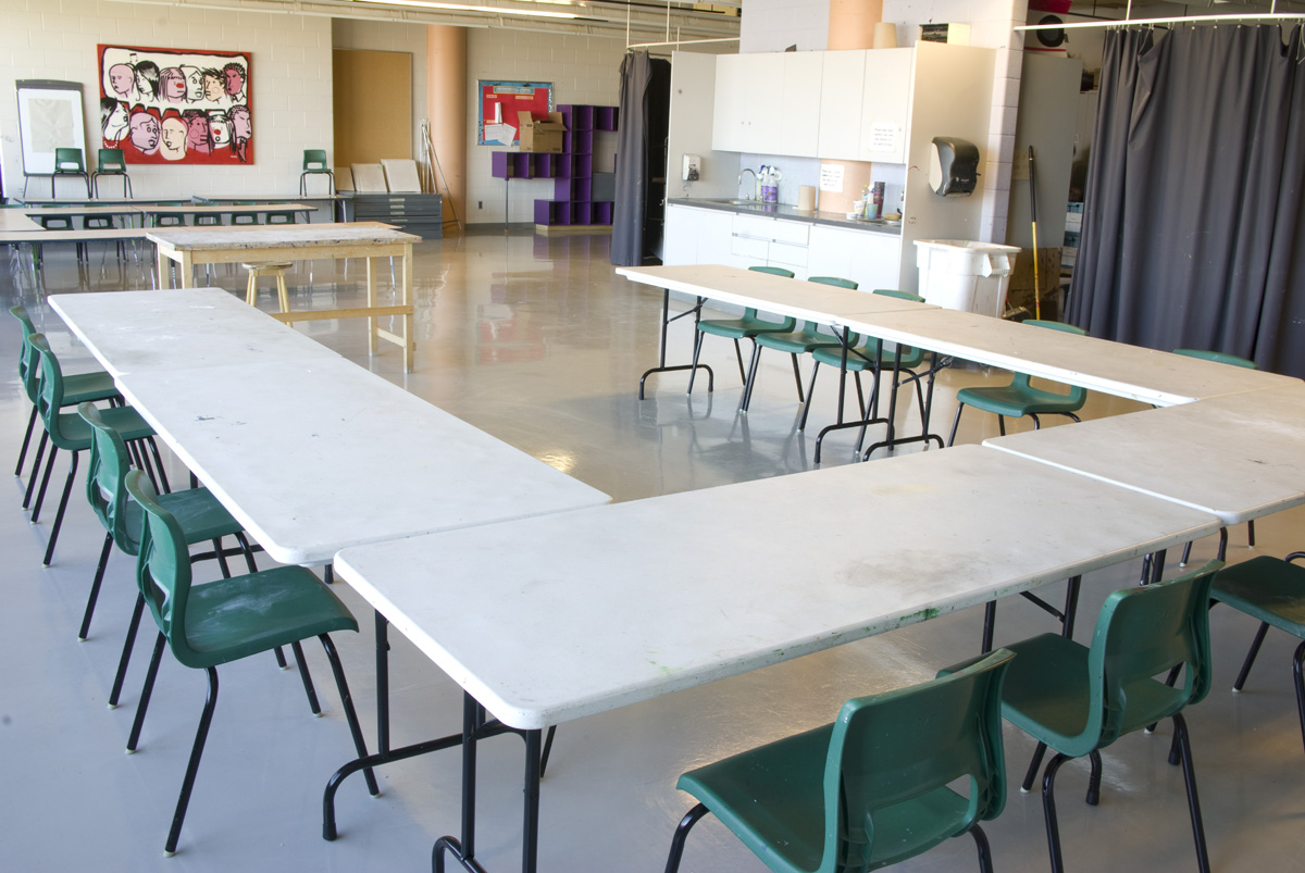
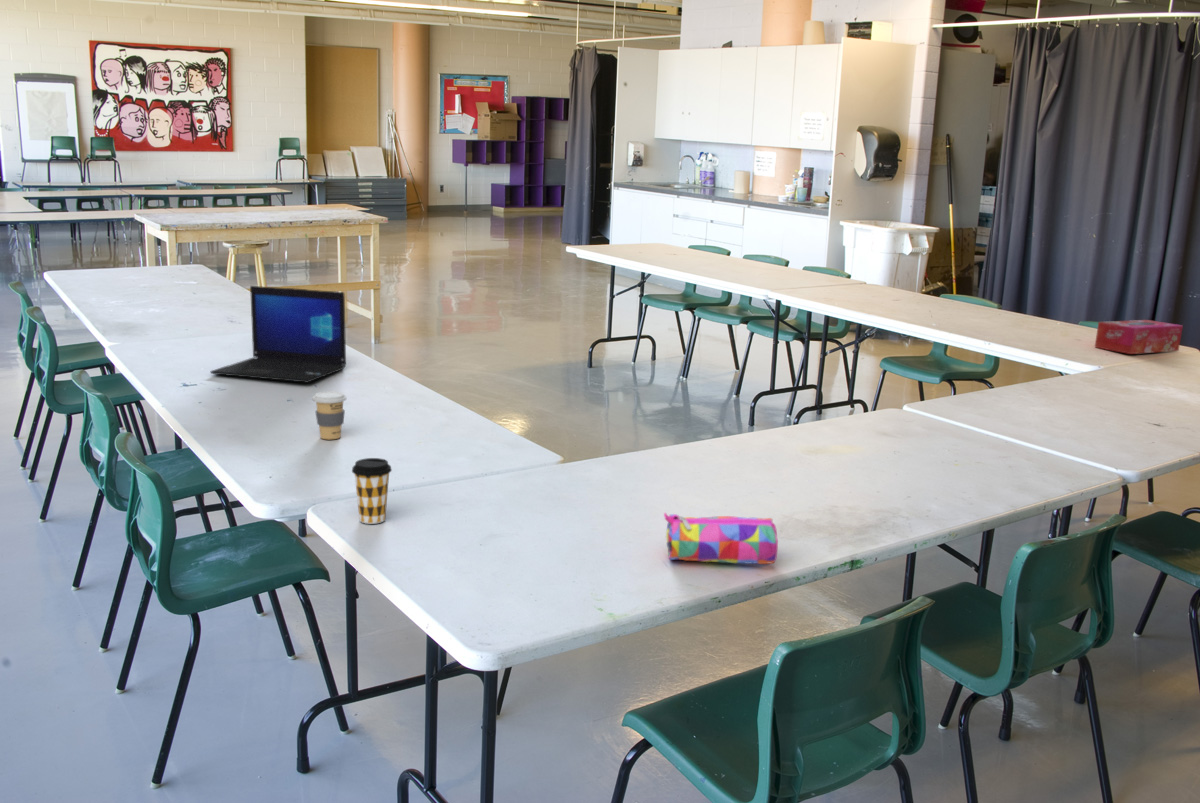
+ tissue box [1094,319,1184,355]
+ coffee cup [312,391,347,440]
+ coffee cup [351,457,393,525]
+ laptop [209,285,347,384]
+ pencil case [663,512,779,565]
